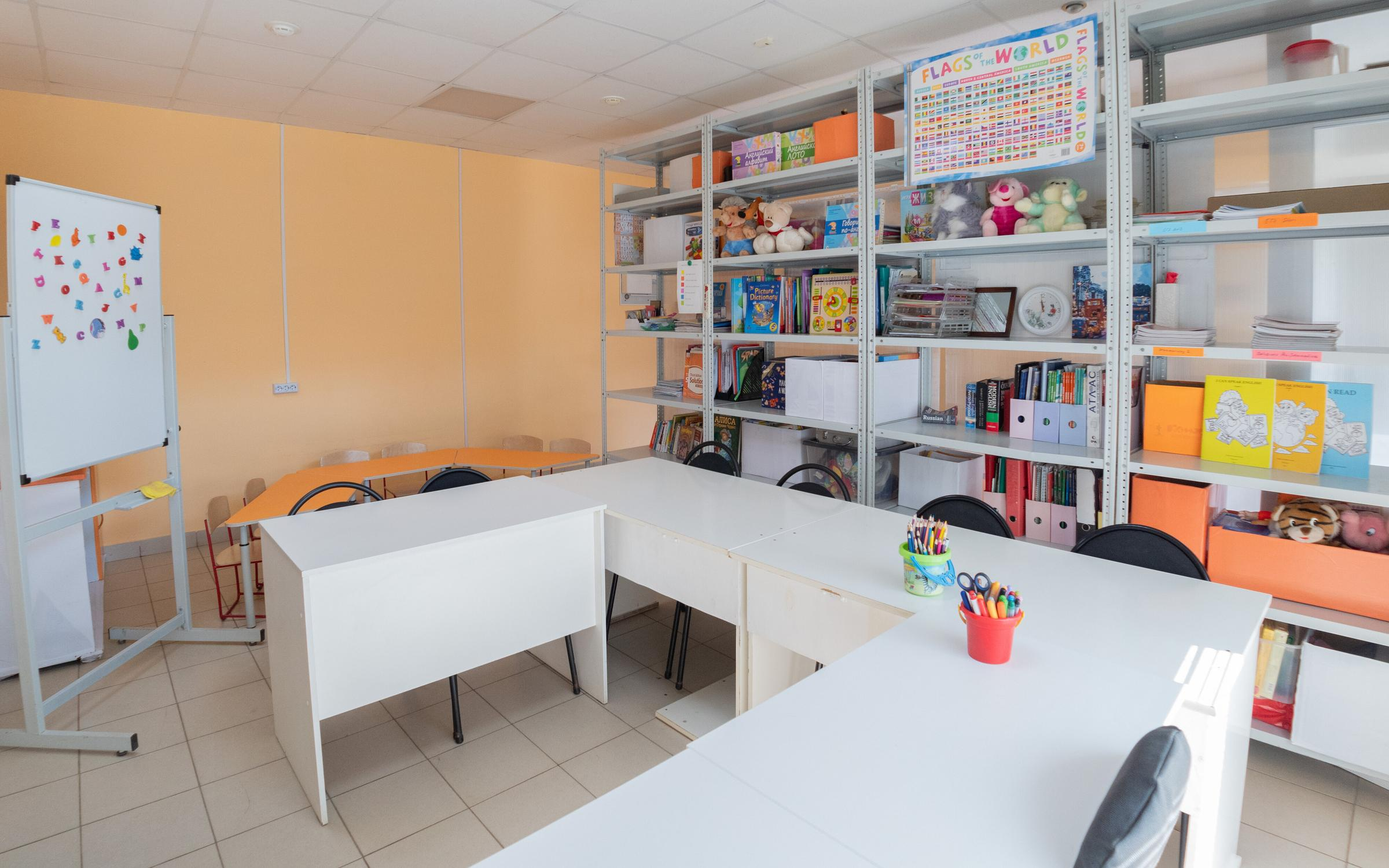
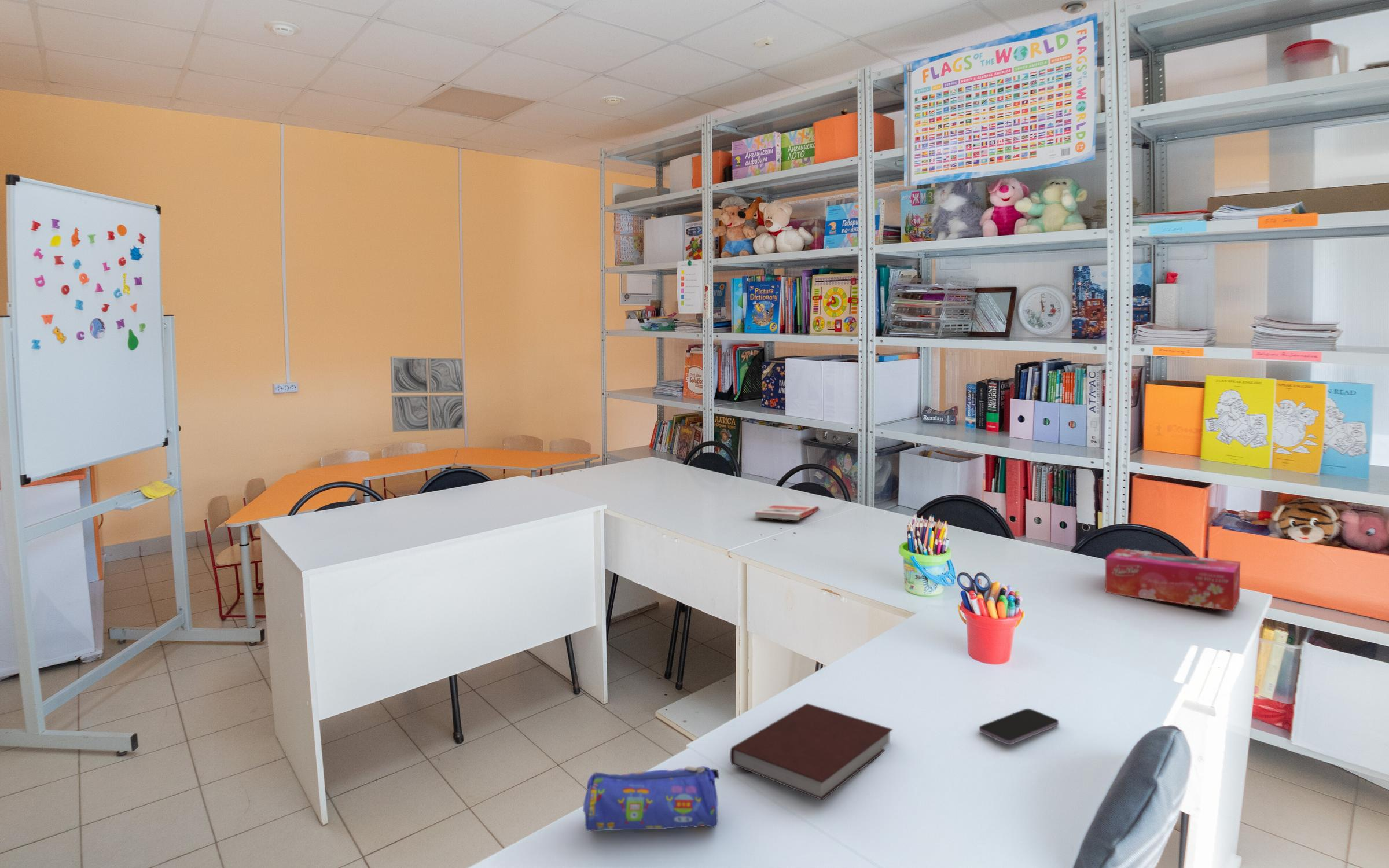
+ book [754,503,820,521]
+ pencil case [582,766,720,832]
+ wall art [390,356,465,432]
+ notebook [730,703,894,801]
+ smartphone [979,708,1059,745]
+ tissue box [1104,548,1241,612]
